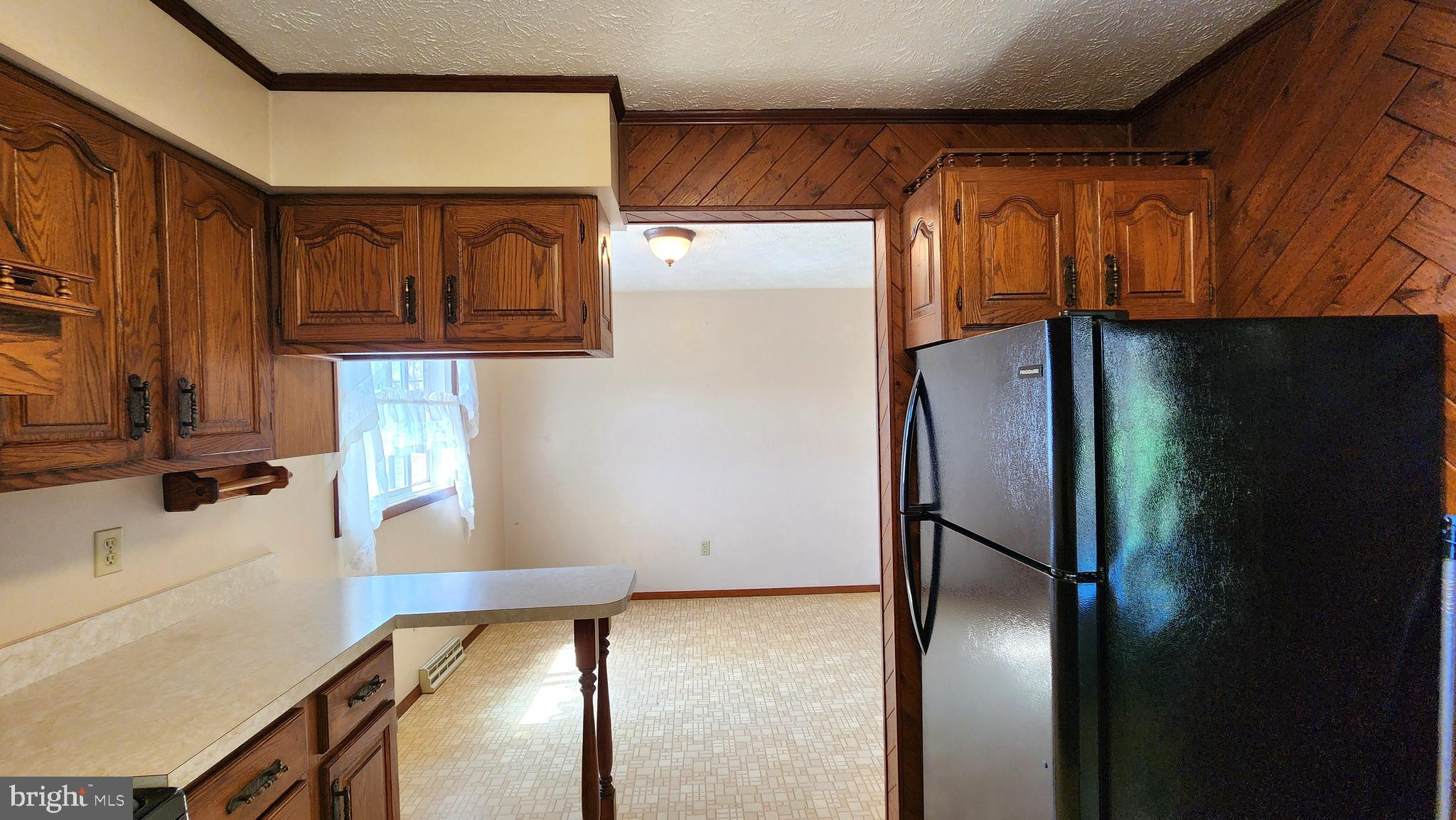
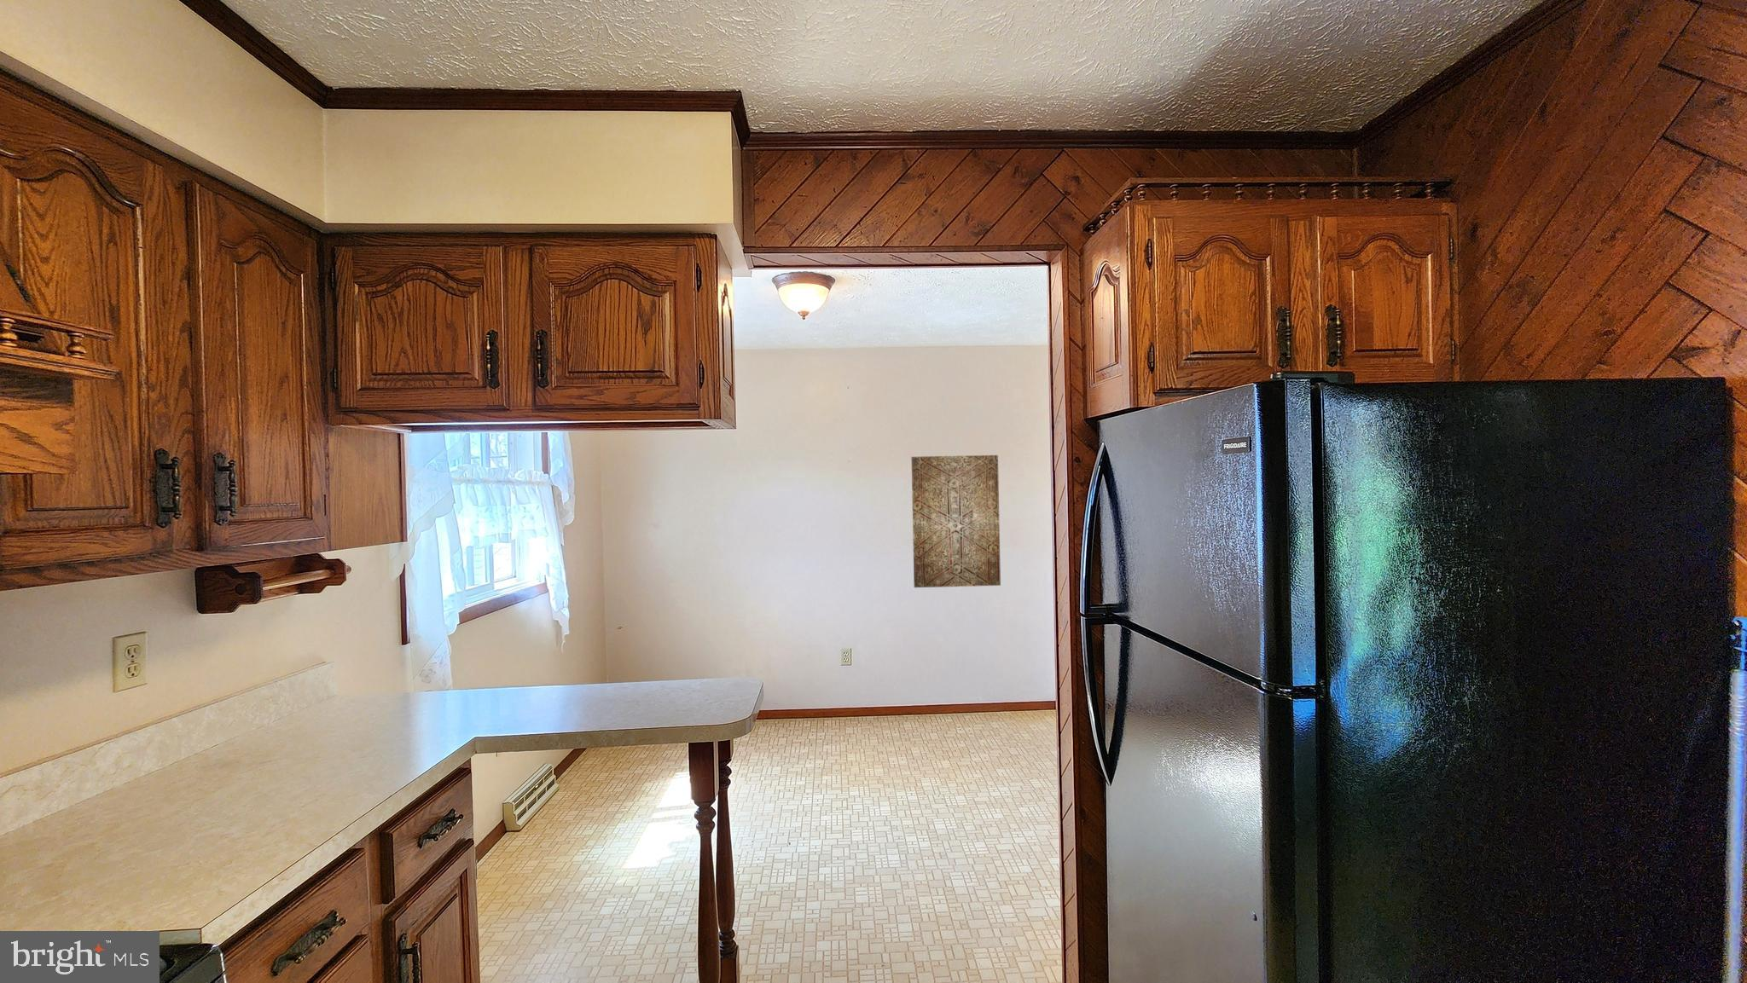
+ wall art [911,454,1002,589]
